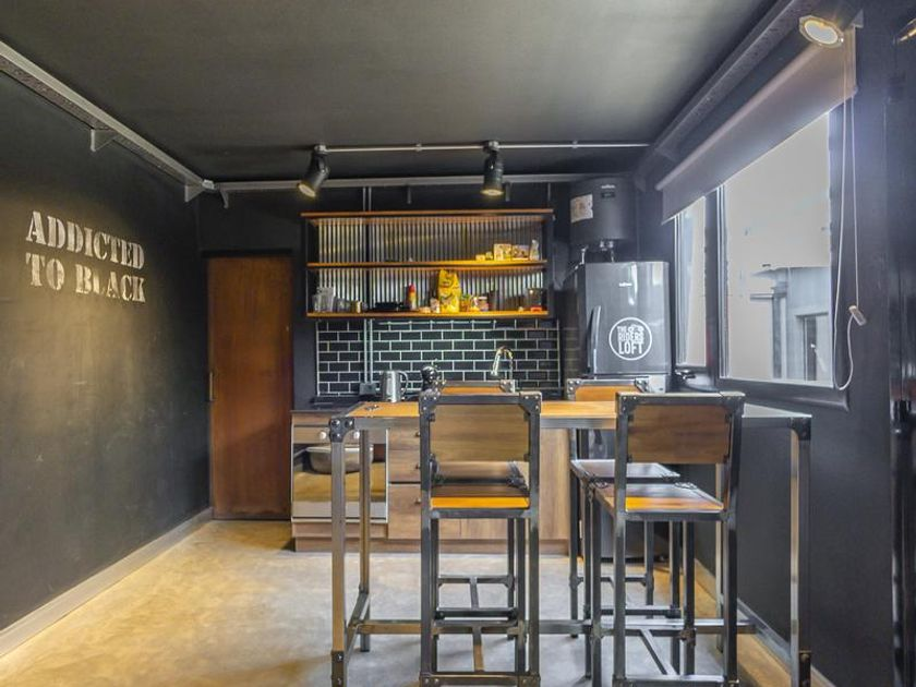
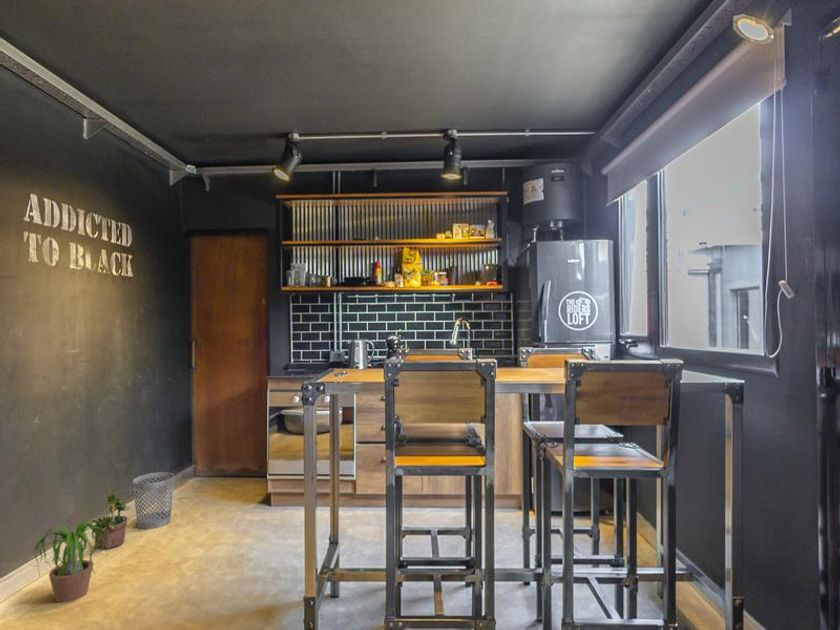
+ wastebasket [132,471,175,530]
+ potted plant [94,490,131,550]
+ potted plant [22,519,112,603]
